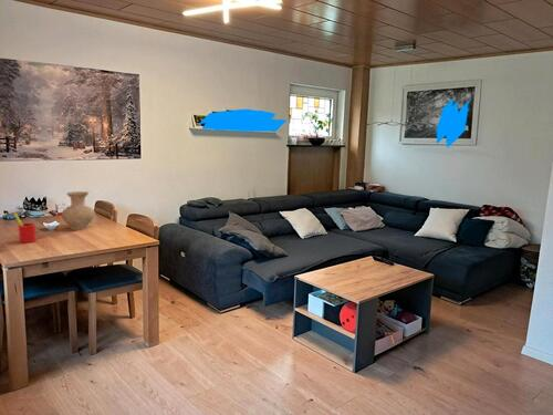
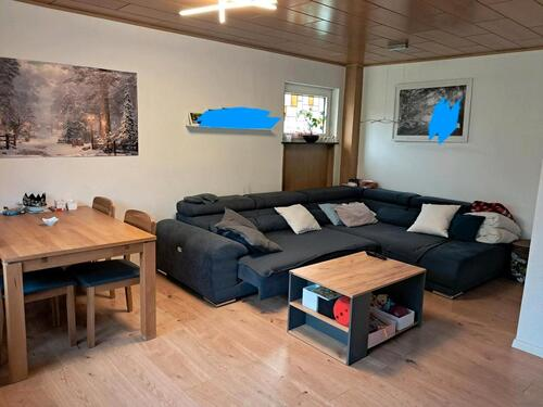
- straw [12,212,38,245]
- vase [61,190,96,231]
